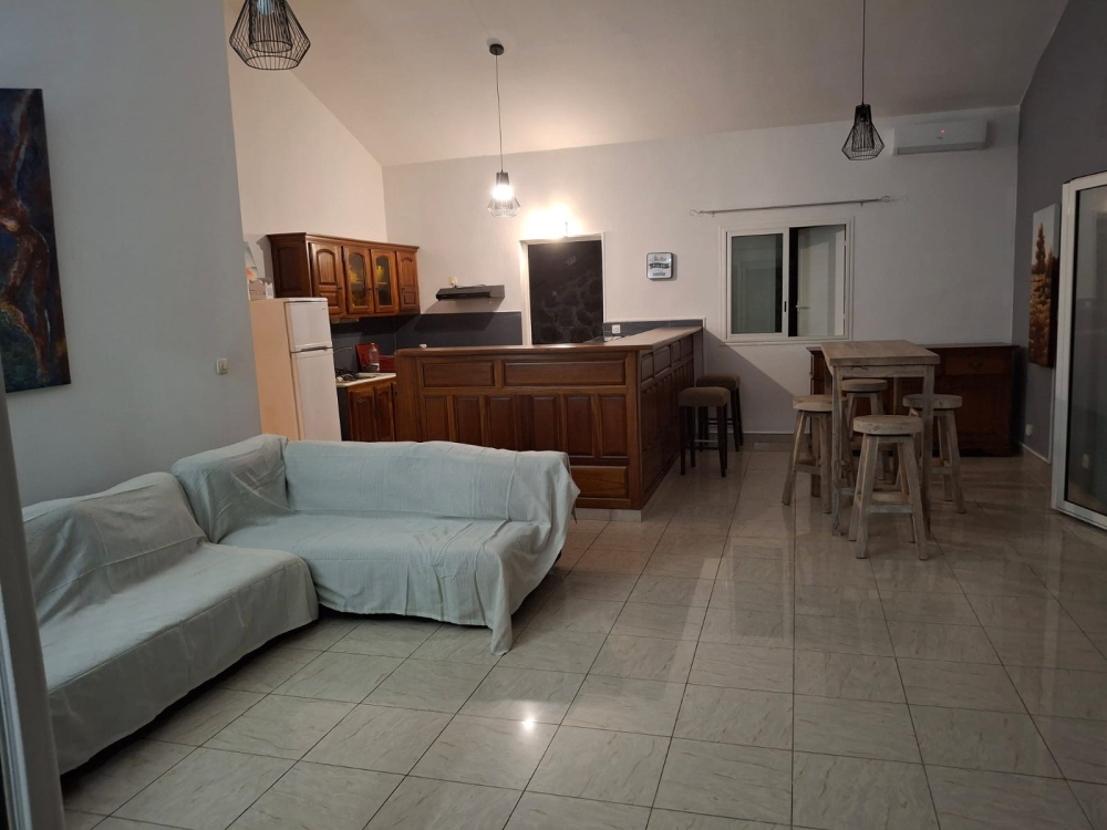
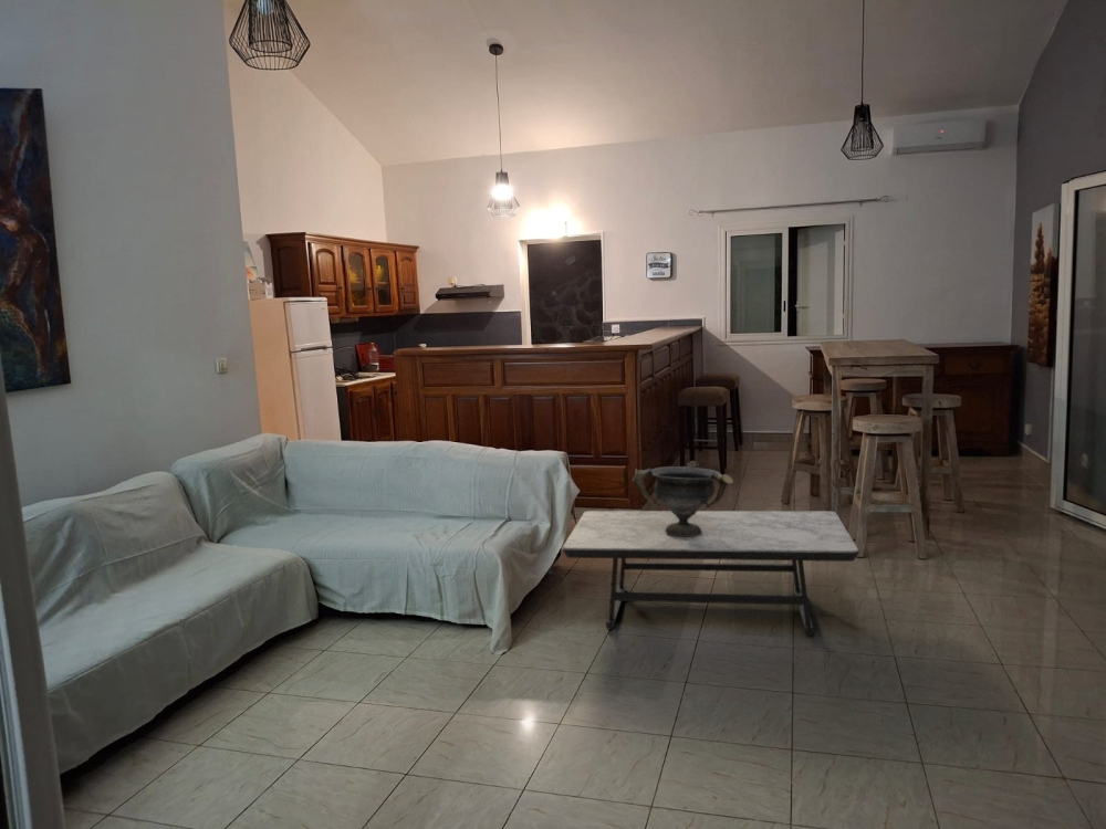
+ decorative bowl [632,460,734,536]
+ coffee table [561,510,860,637]
